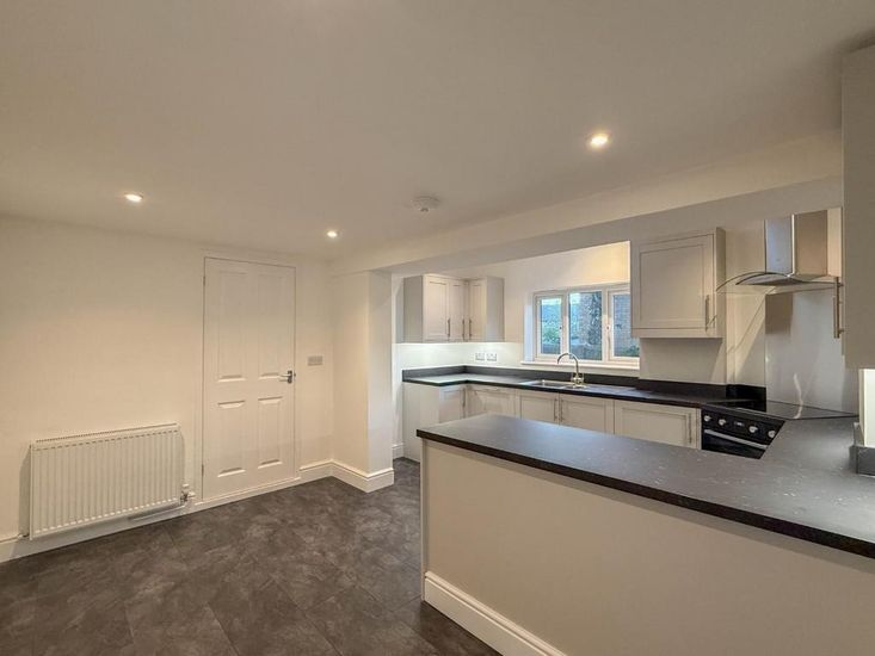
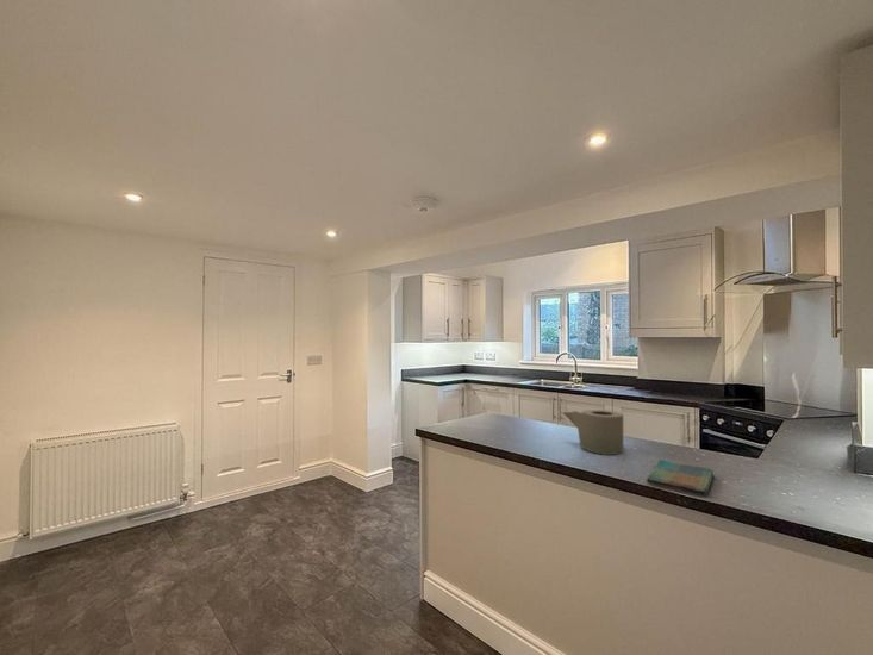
+ toilet paper roll [561,408,624,456]
+ dish towel [646,458,715,497]
